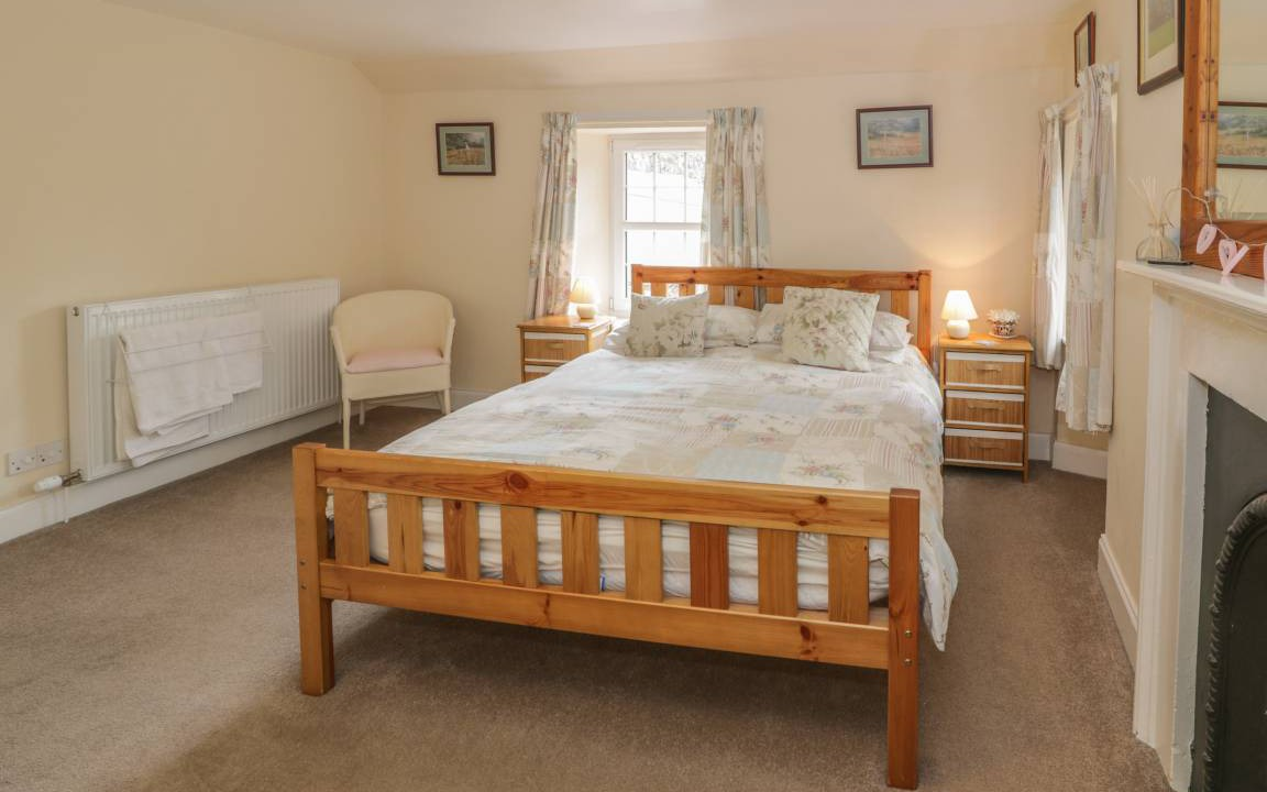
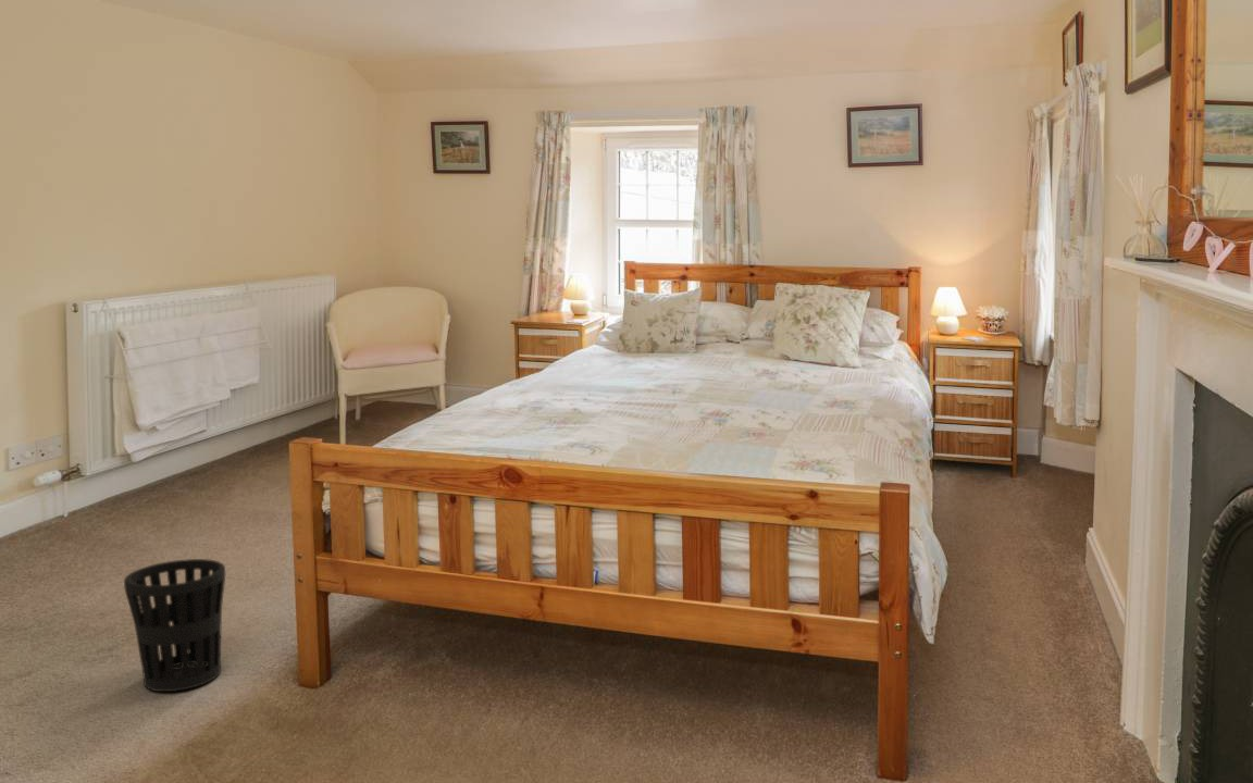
+ wastebasket [123,558,226,693]
